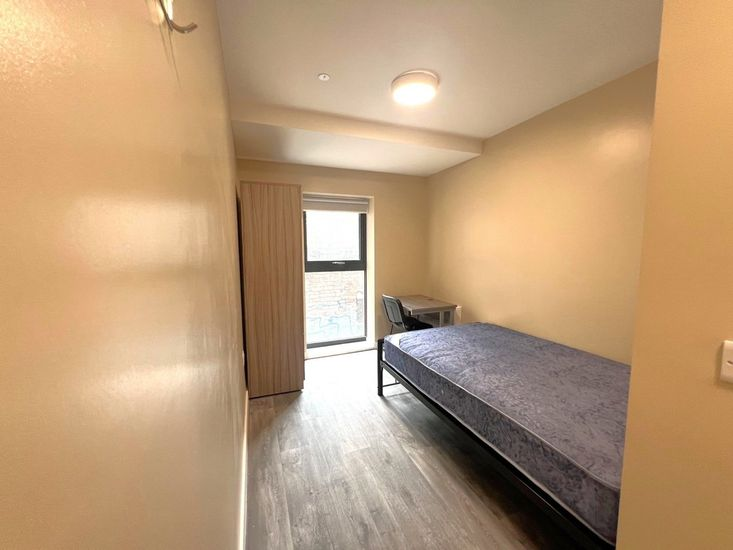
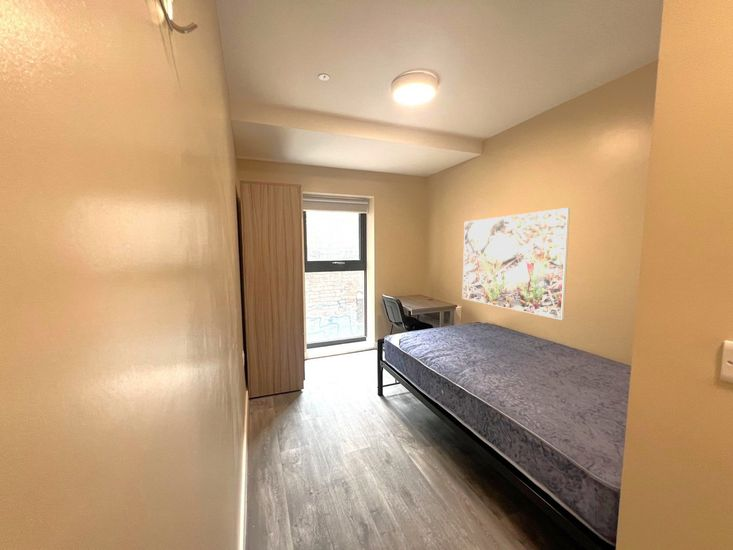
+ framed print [461,207,571,321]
